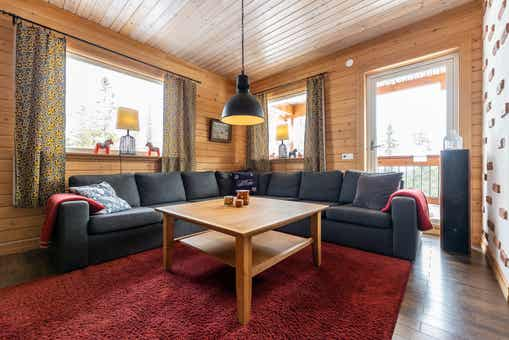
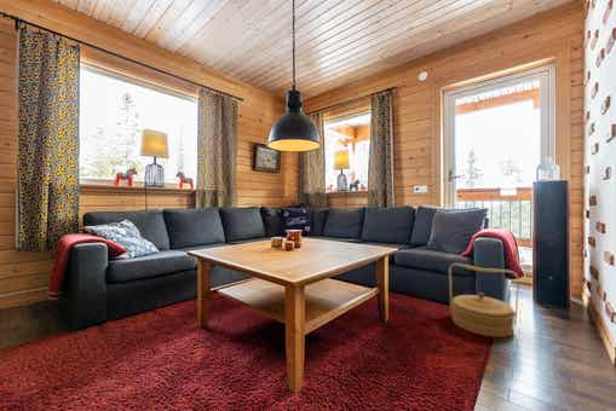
+ woven basket [448,262,520,338]
